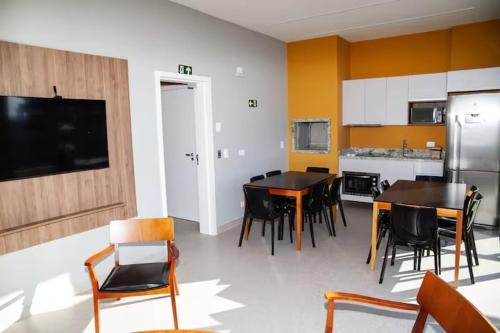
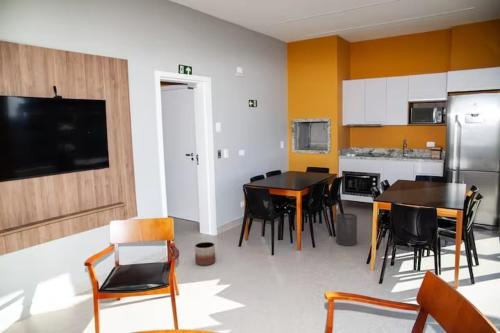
+ planter [194,241,216,266]
+ trash can [335,212,358,247]
